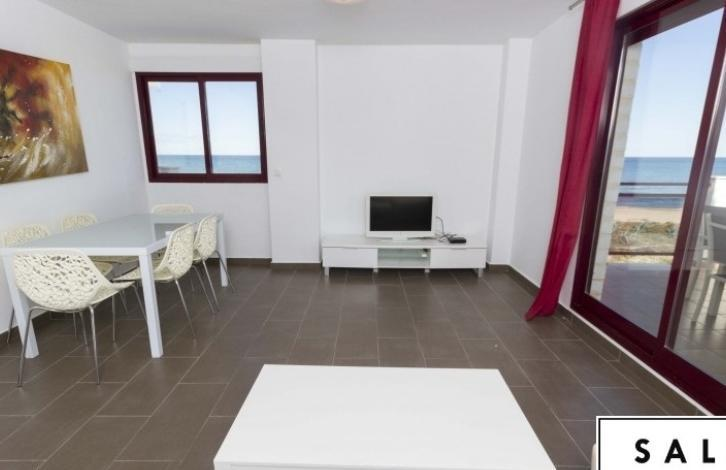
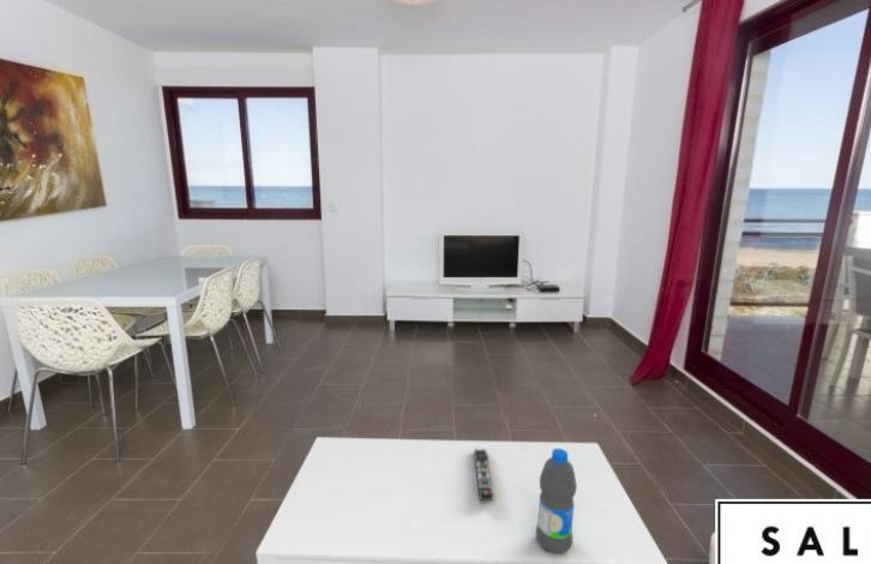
+ remote control [473,449,494,502]
+ water bottle [535,448,578,554]
